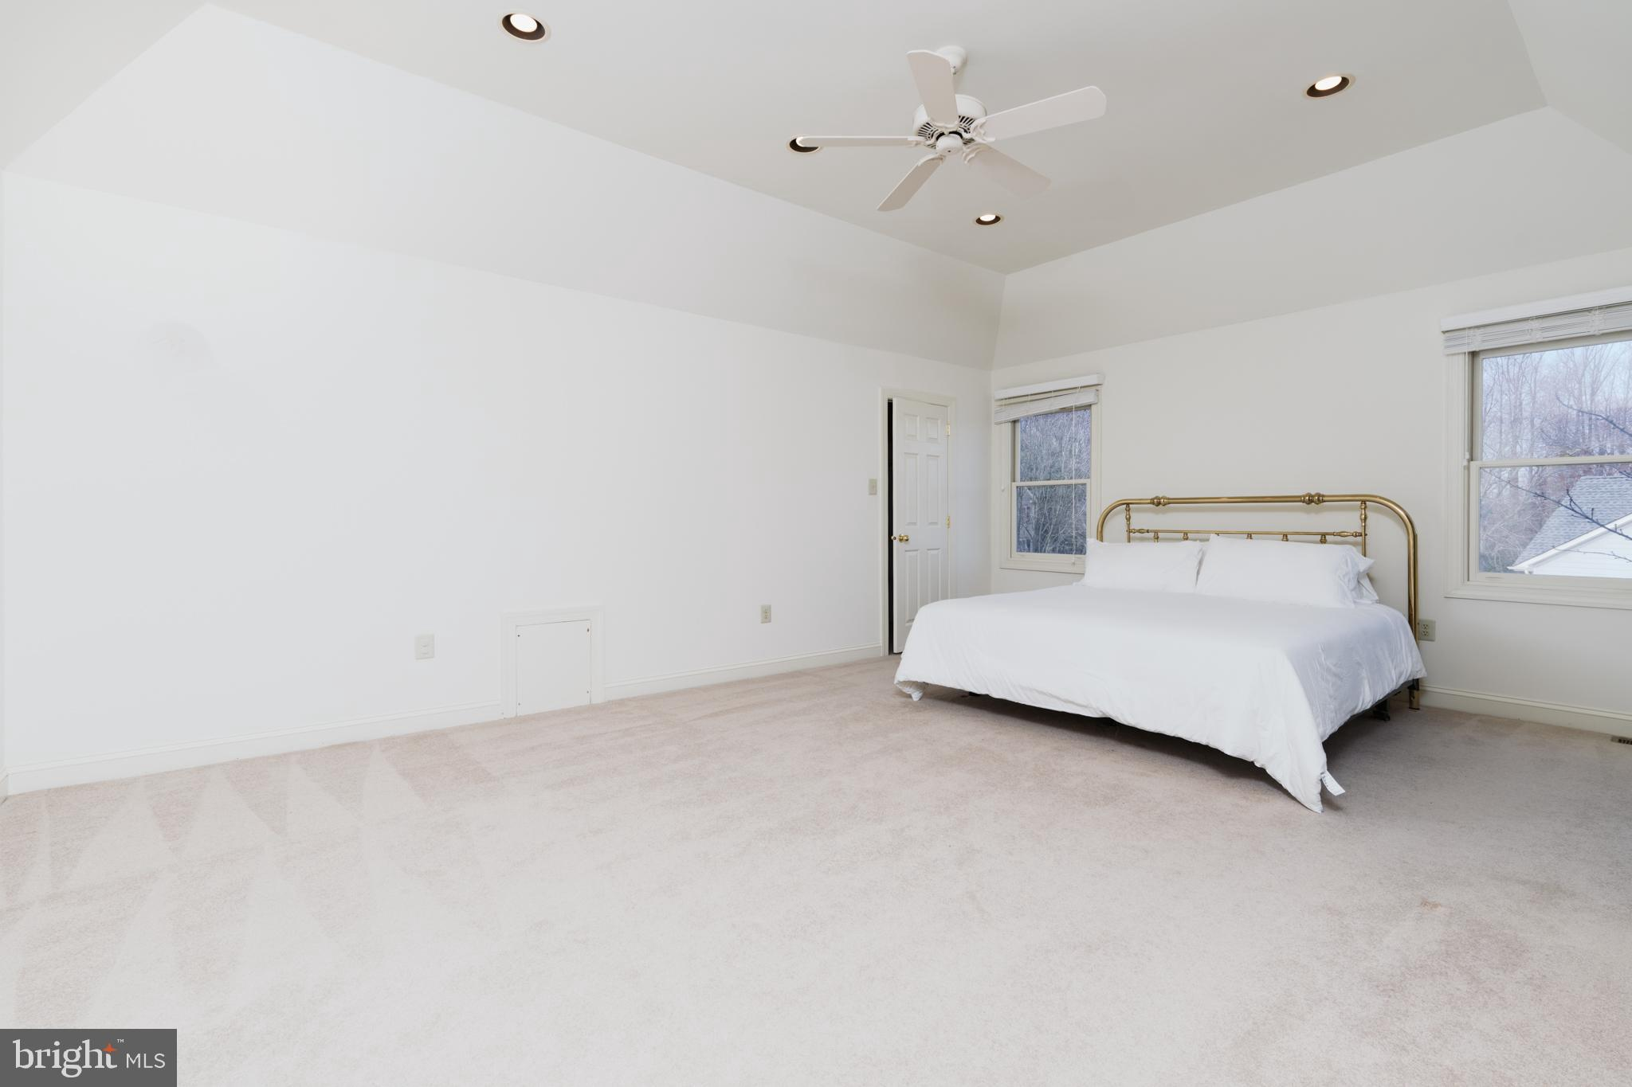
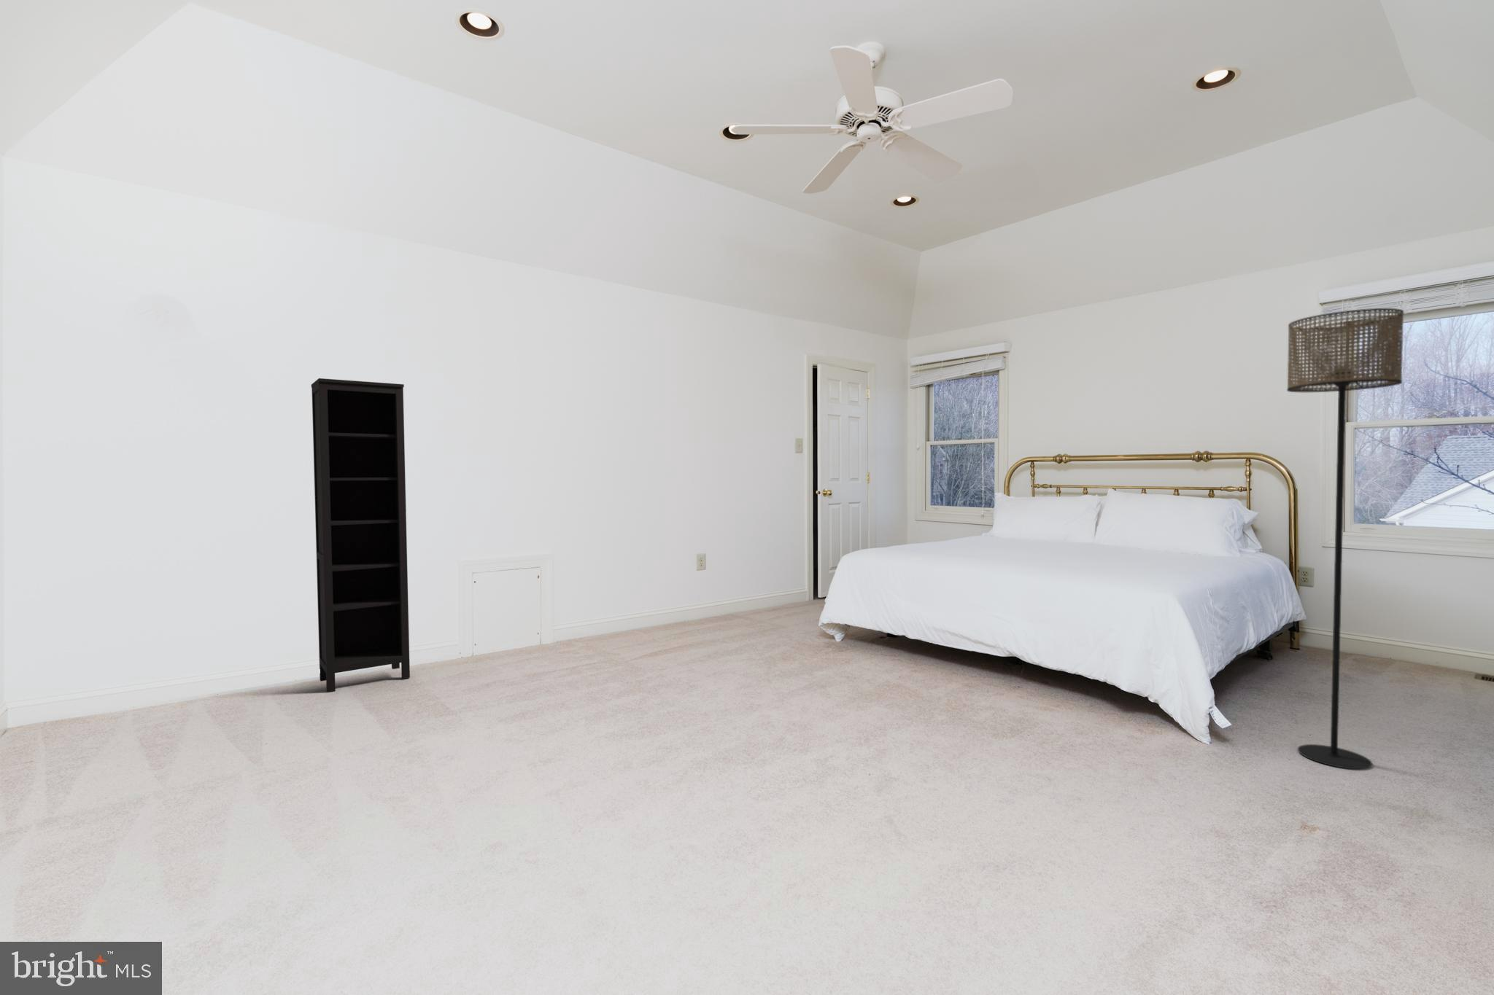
+ floor lamp [1286,308,1404,770]
+ bookcase [311,378,411,693]
